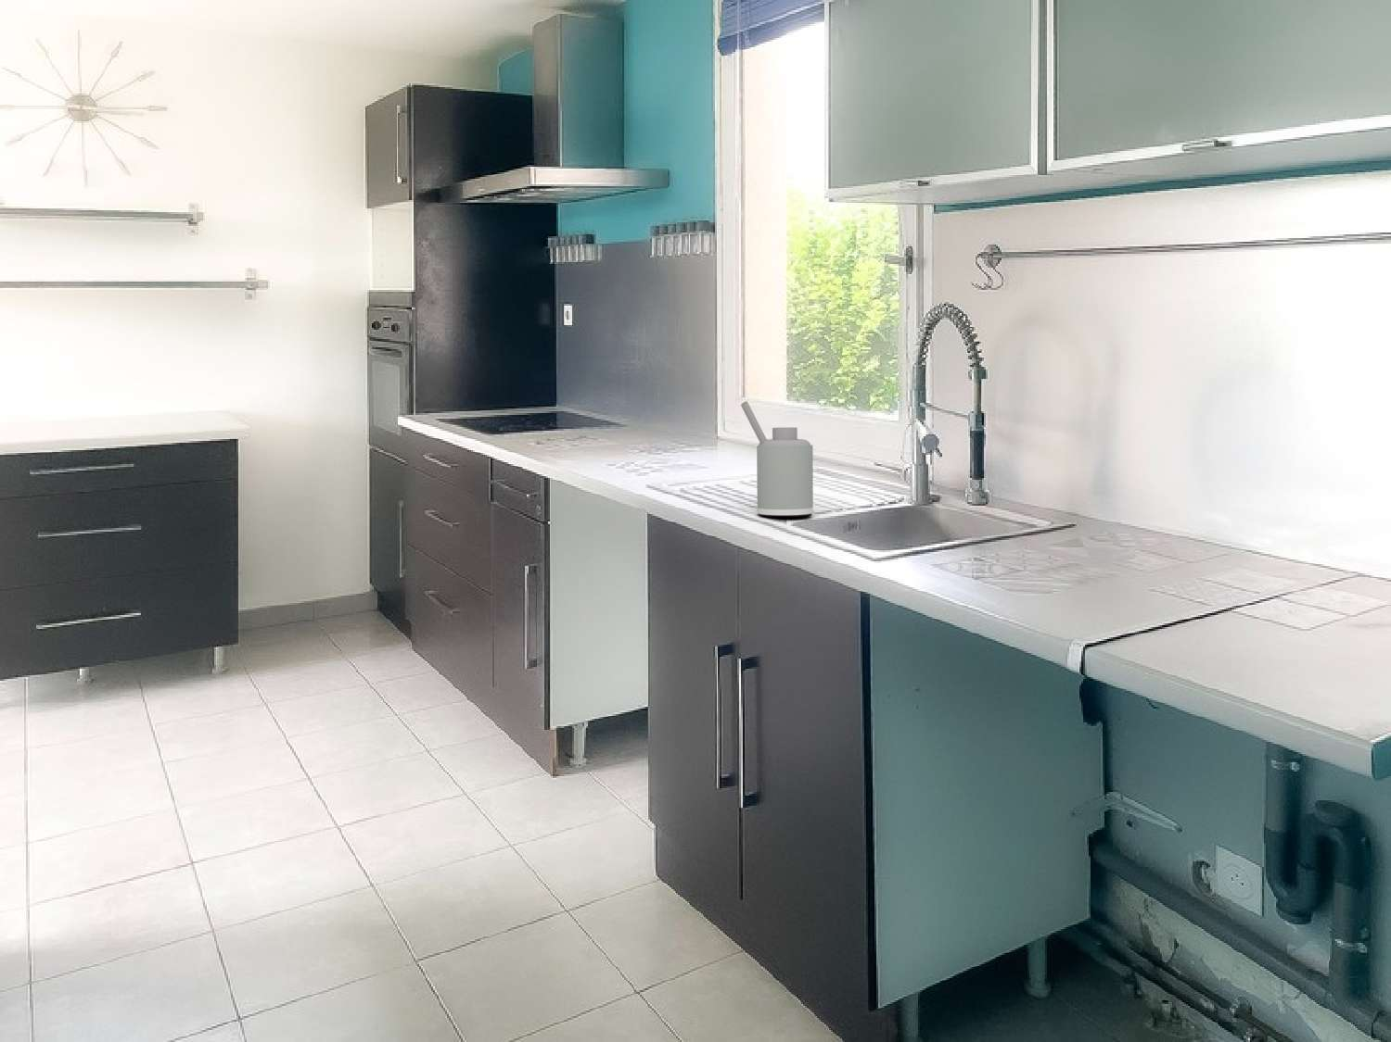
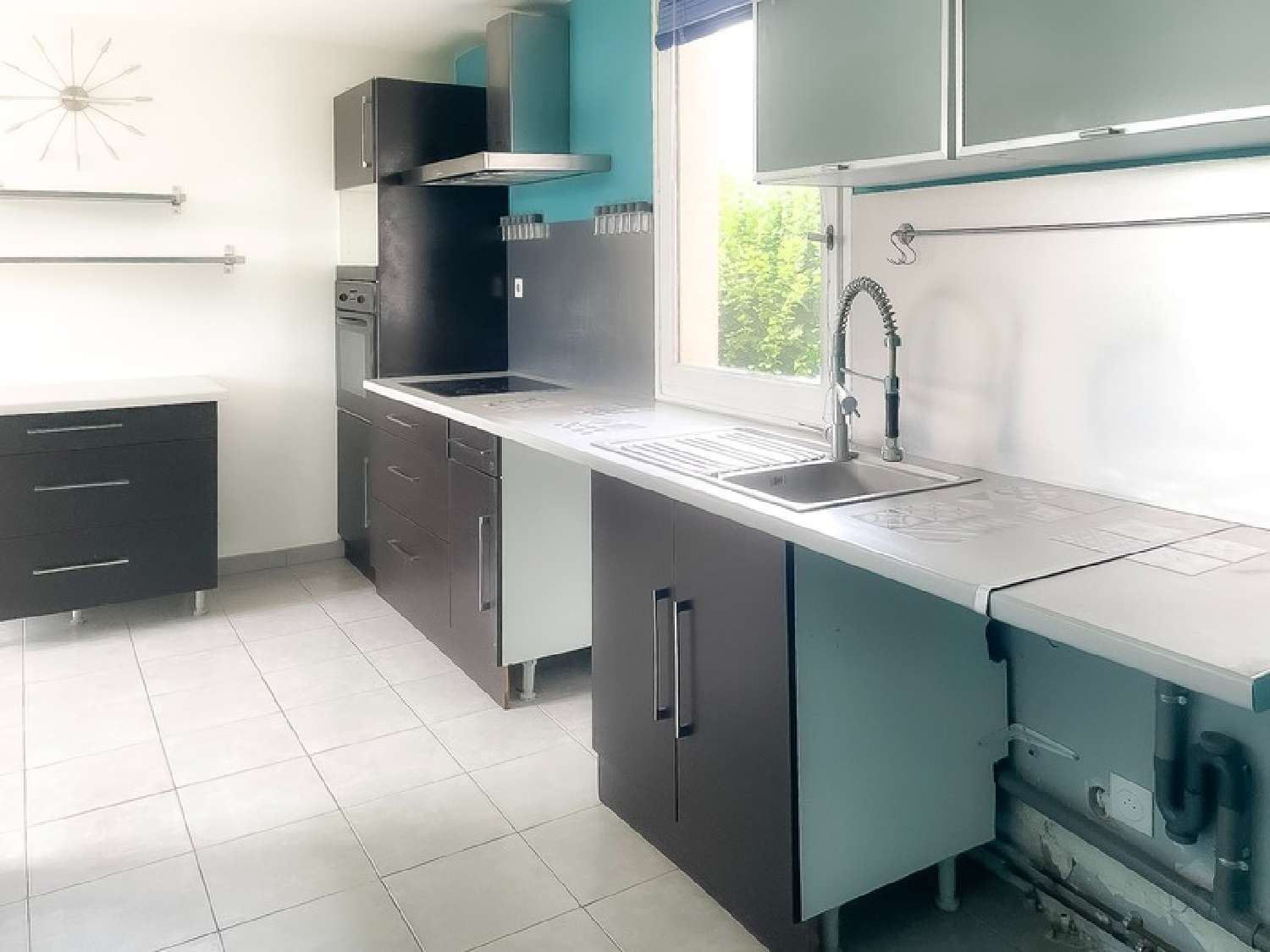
- soap dispenser [740,401,814,518]
